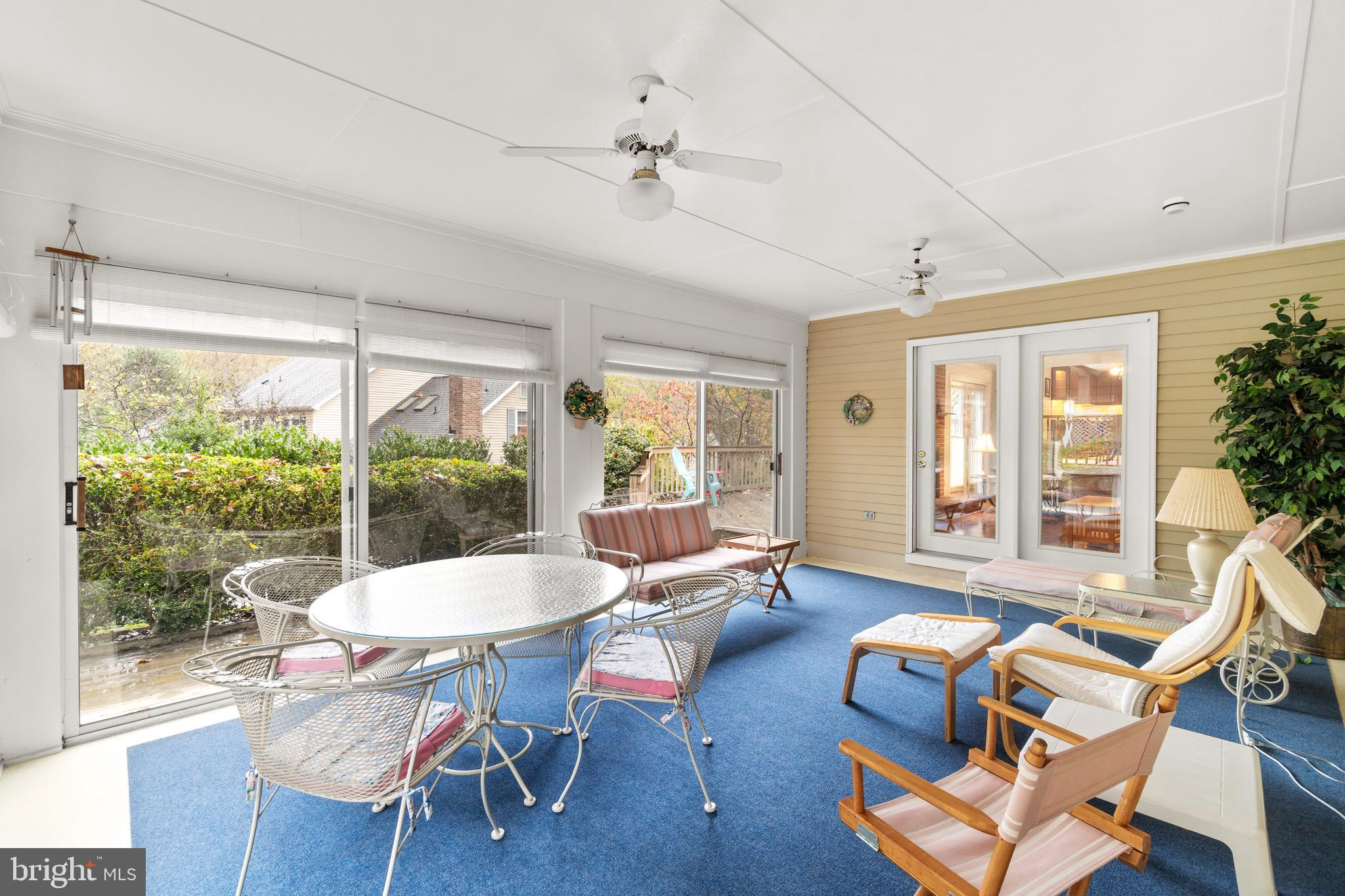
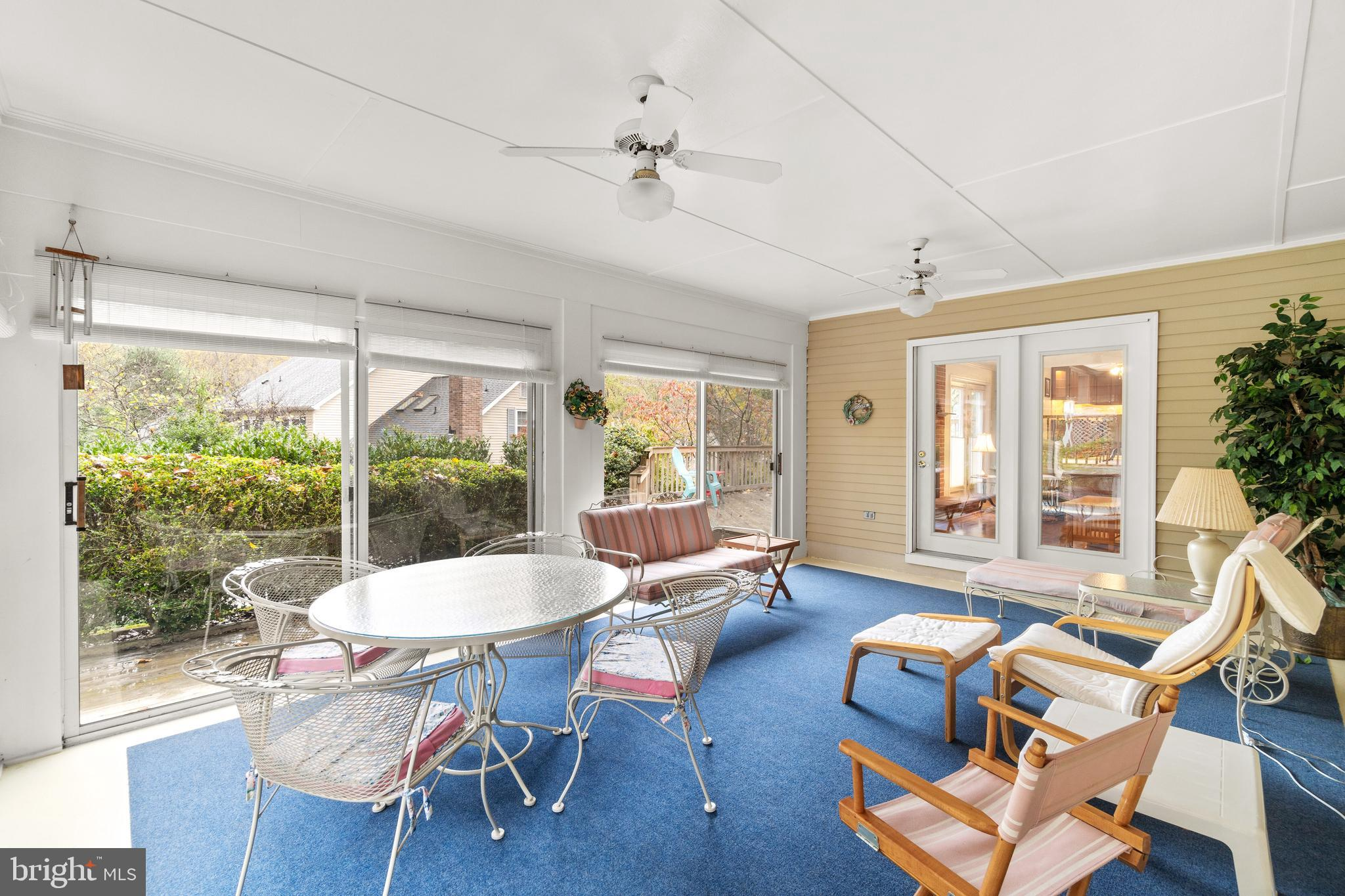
- smoke detector [1162,196,1191,216]
